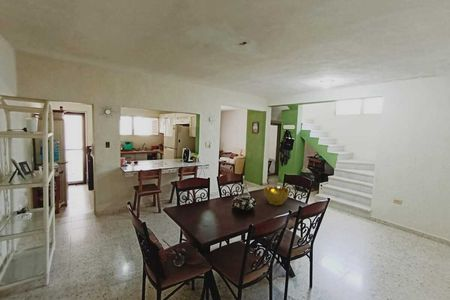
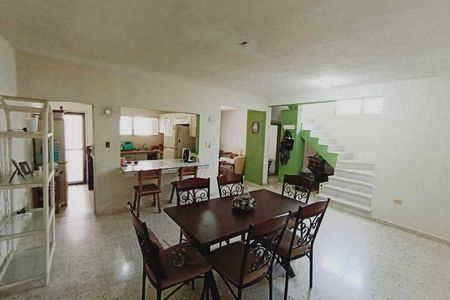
- decorative bowl [263,185,290,206]
